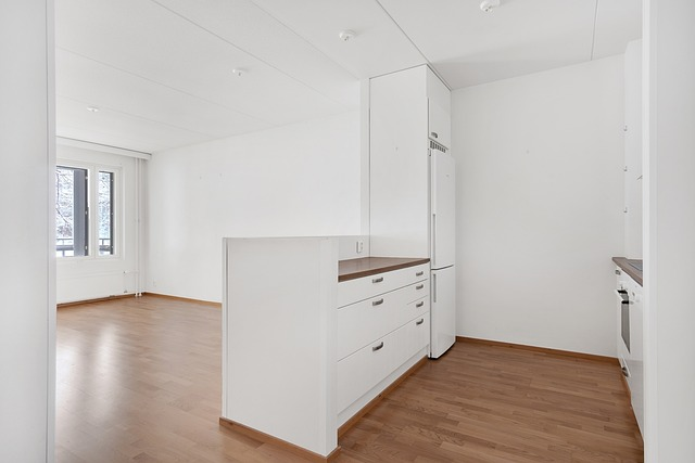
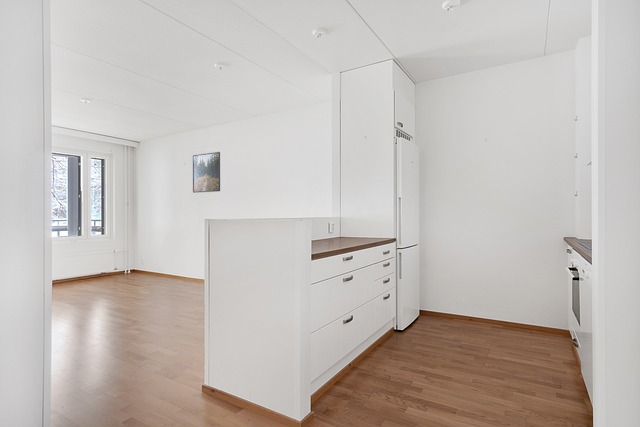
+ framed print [192,151,221,194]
